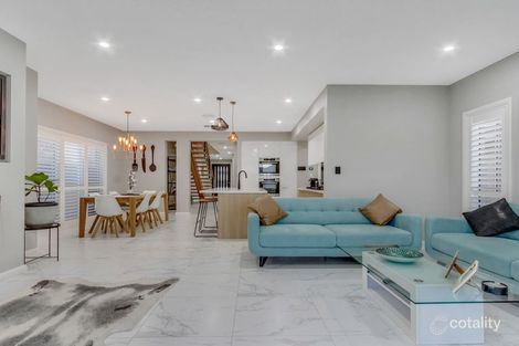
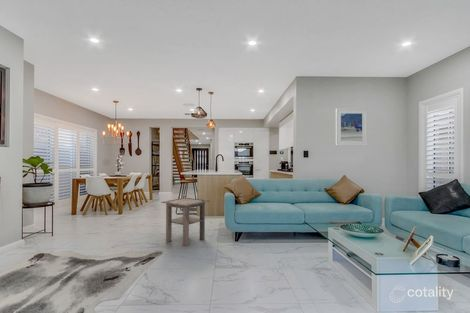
+ side table [160,197,211,247]
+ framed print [335,107,368,147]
